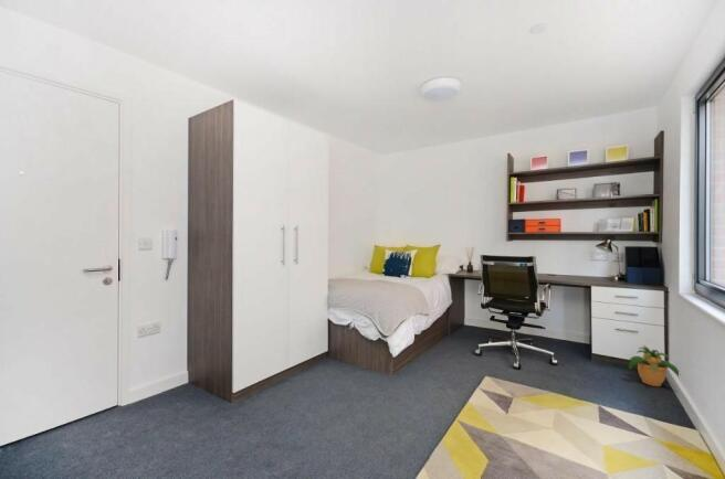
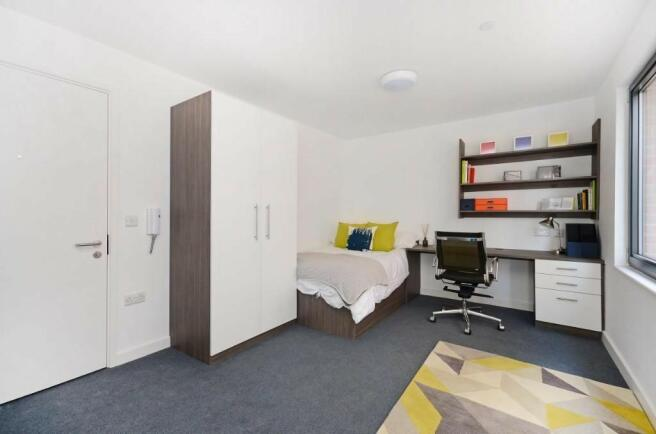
- potted plant [627,344,680,387]
